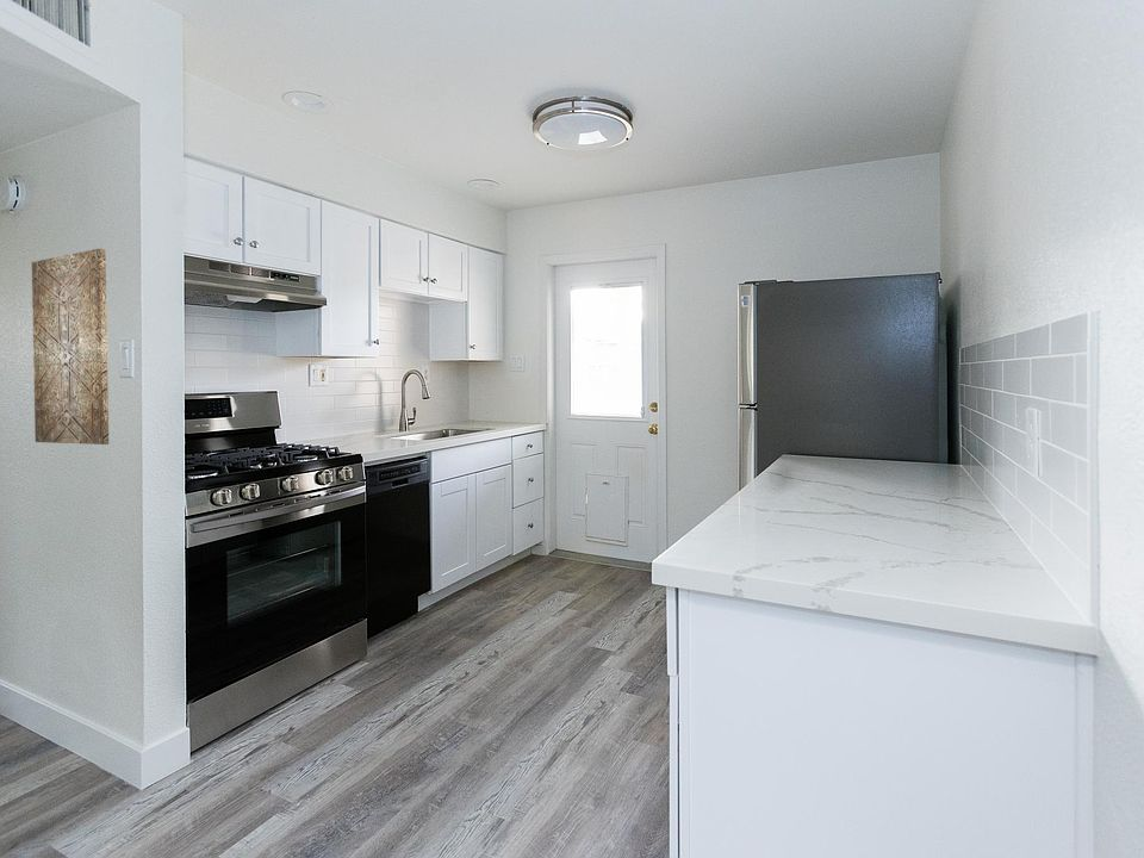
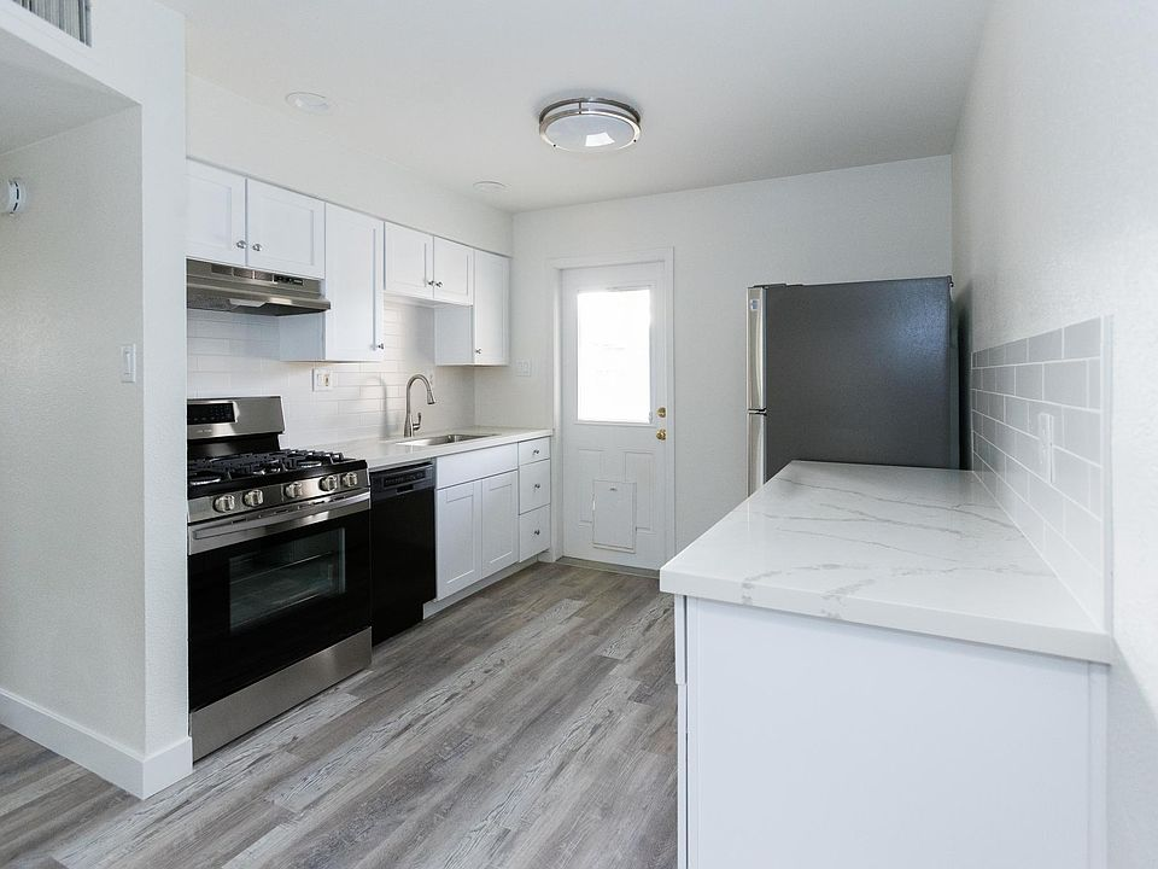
- wall art [31,248,110,446]
